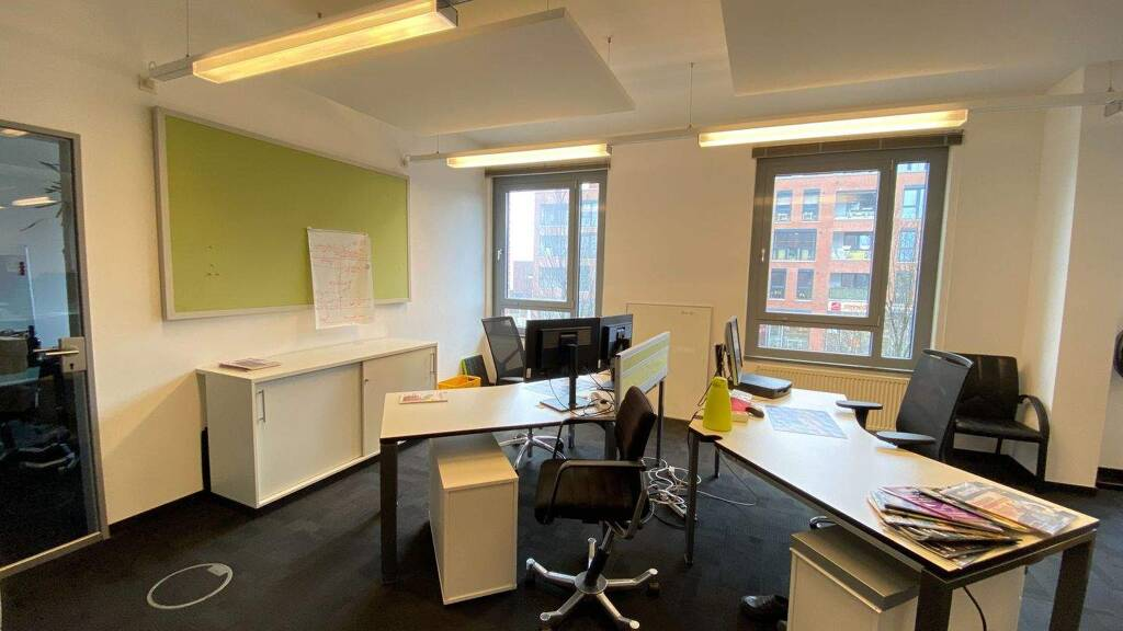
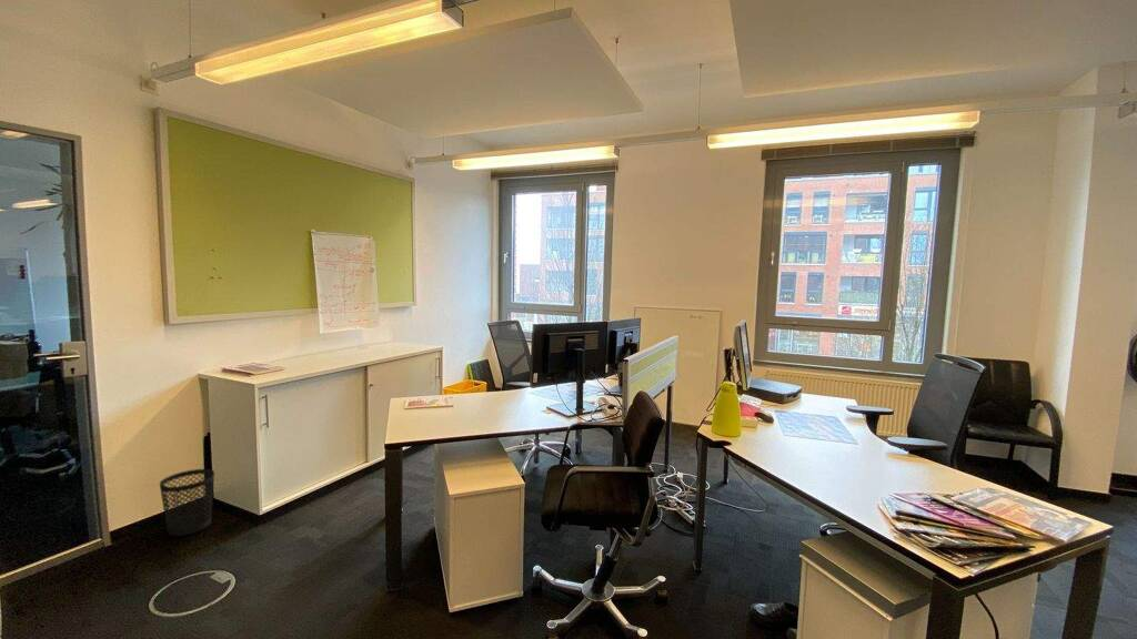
+ wastebasket [159,468,215,537]
